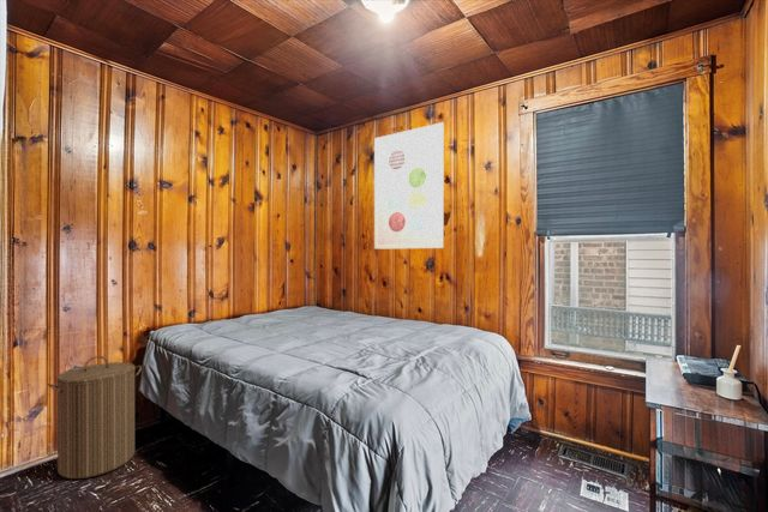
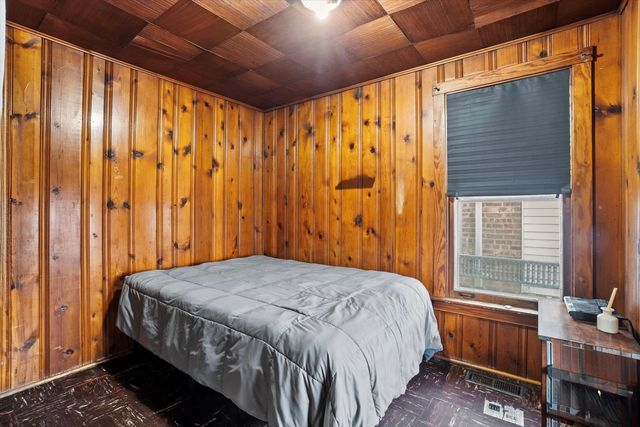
- laundry hamper [46,355,143,480]
- wall art [373,121,445,251]
